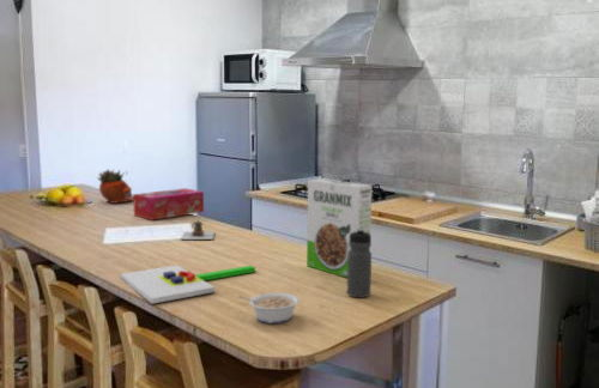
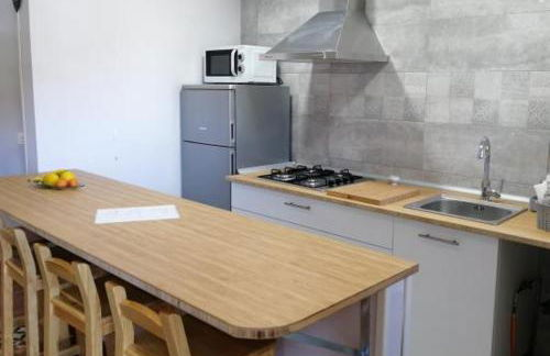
- cereal box [305,177,373,279]
- teapot [180,218,216,241]
- tissue box [132,187,205,222]
- water bottle [346,229,373,299]
- succulent planter [96,168,134,205]
- chopping board [119,265,256,305]
- legume [237,291,301,325]
